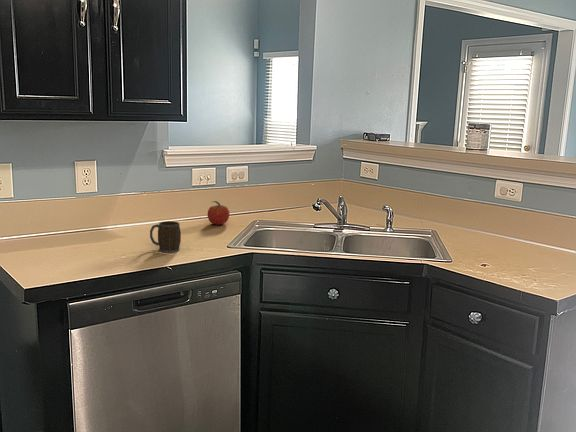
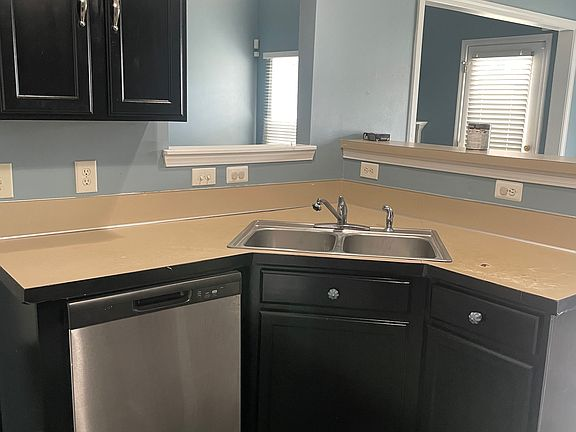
- fruit [207,200,230,226]
- mug [149,220,182,253]
